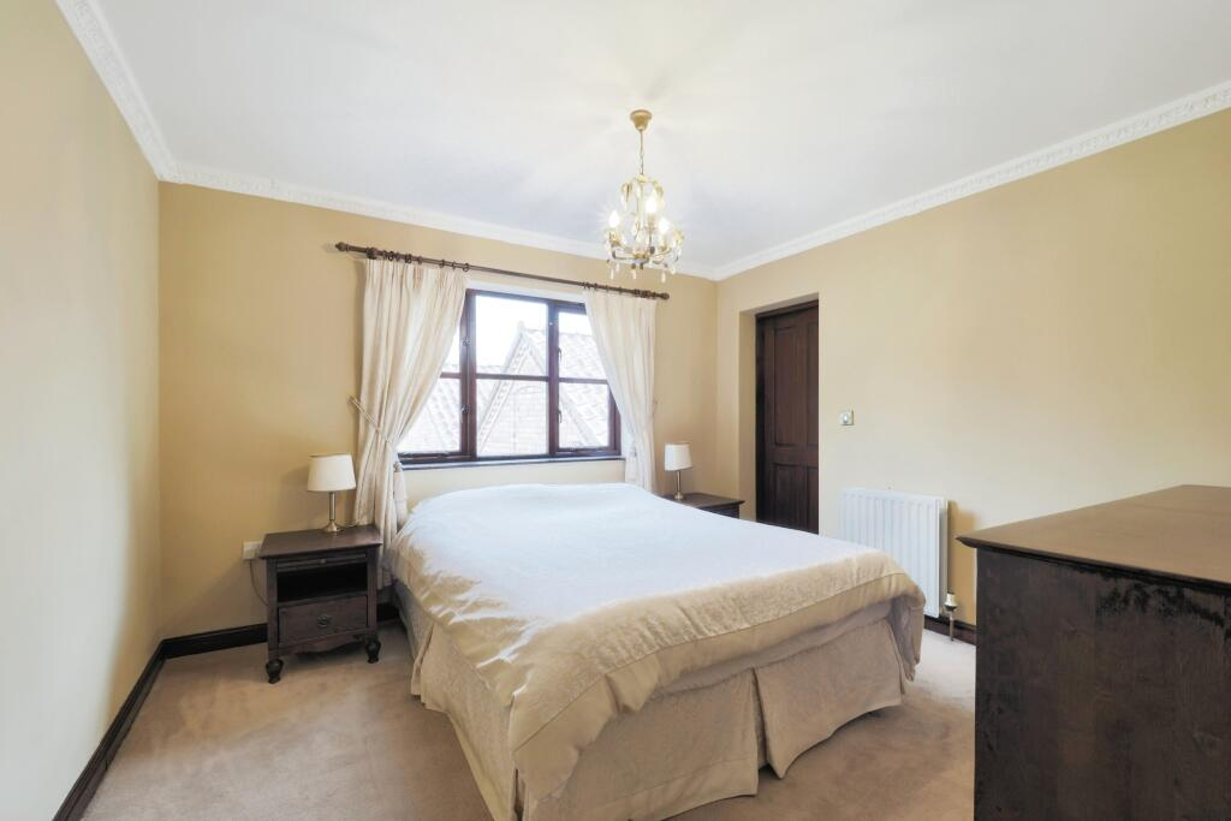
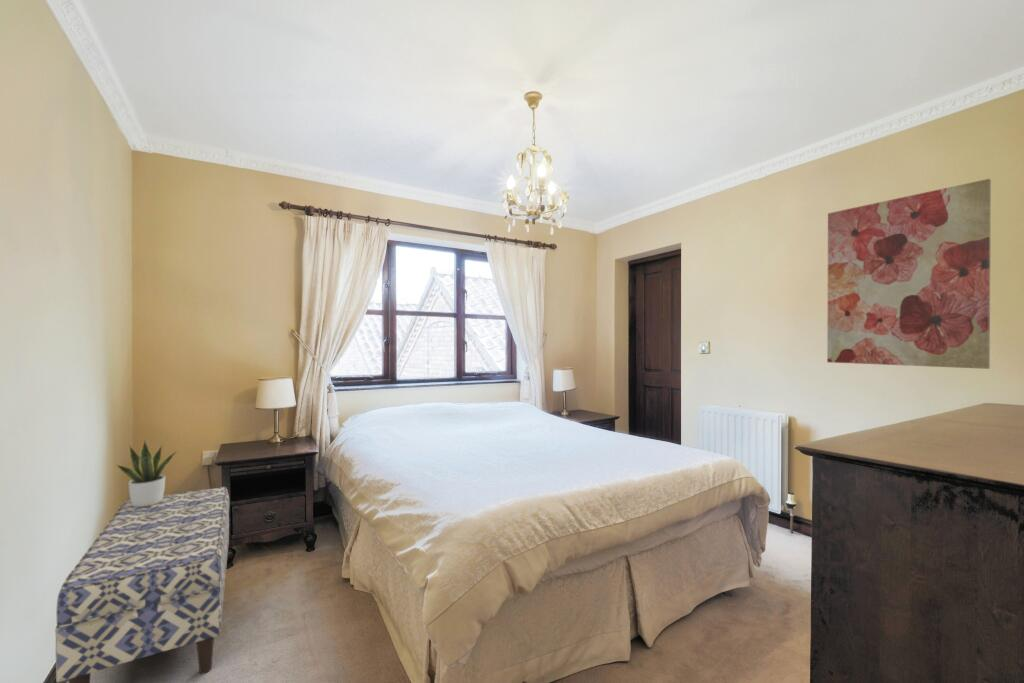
+ bench [54,486,230,683]
+ potted plant [116,439,178,507]
+ wall art [826,178,992,370]
